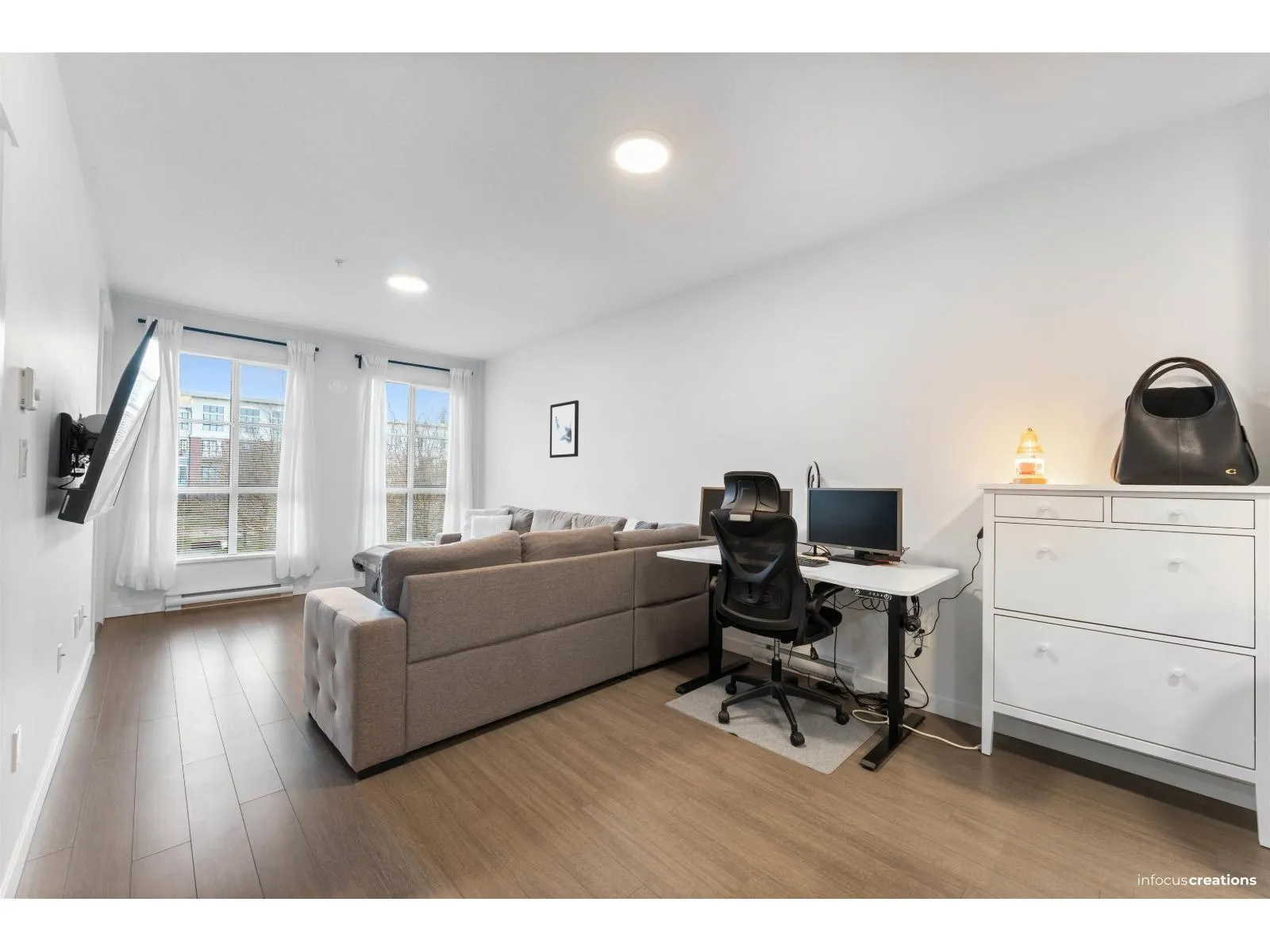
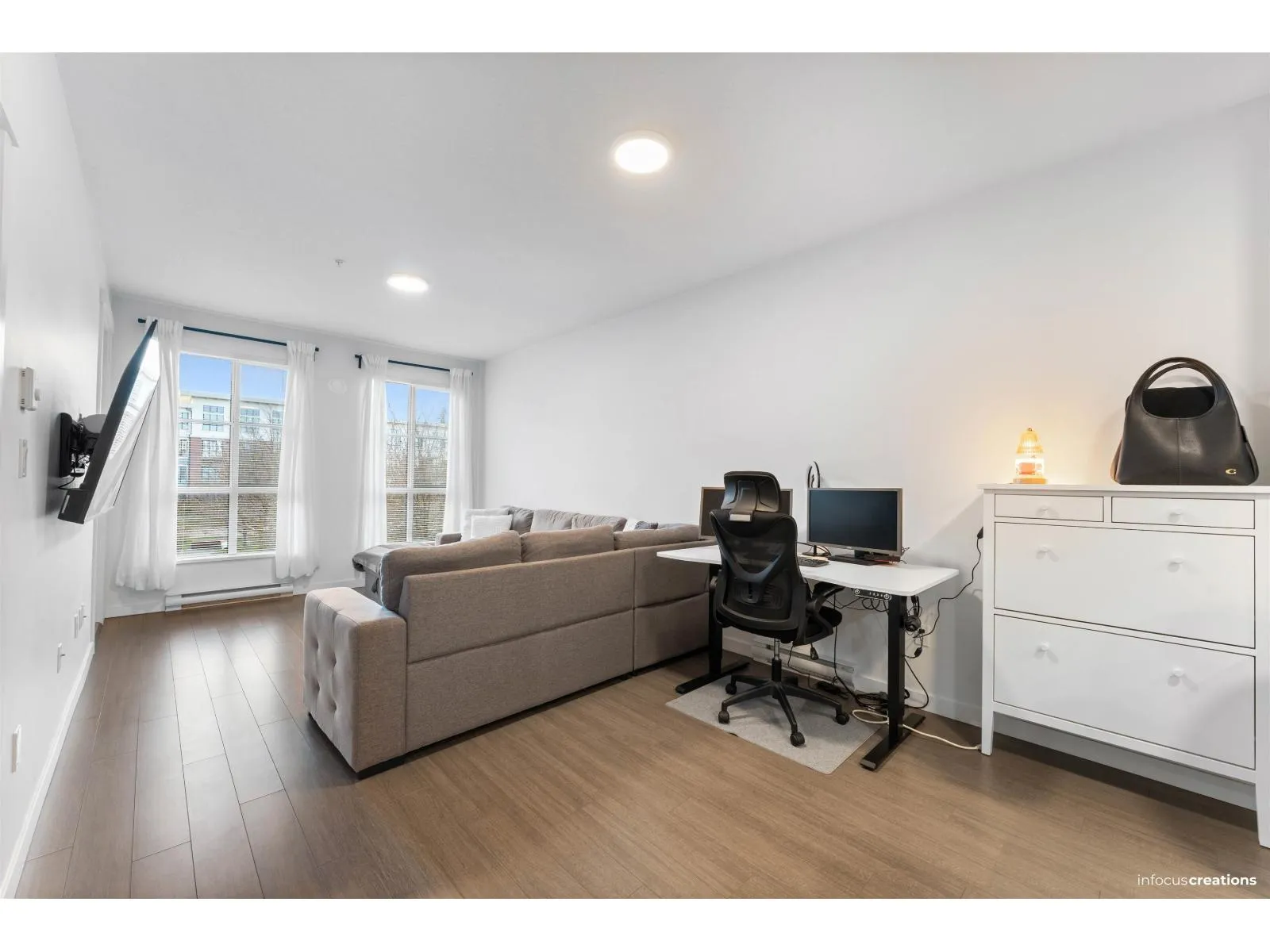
- wall art [549,400,579,459]
